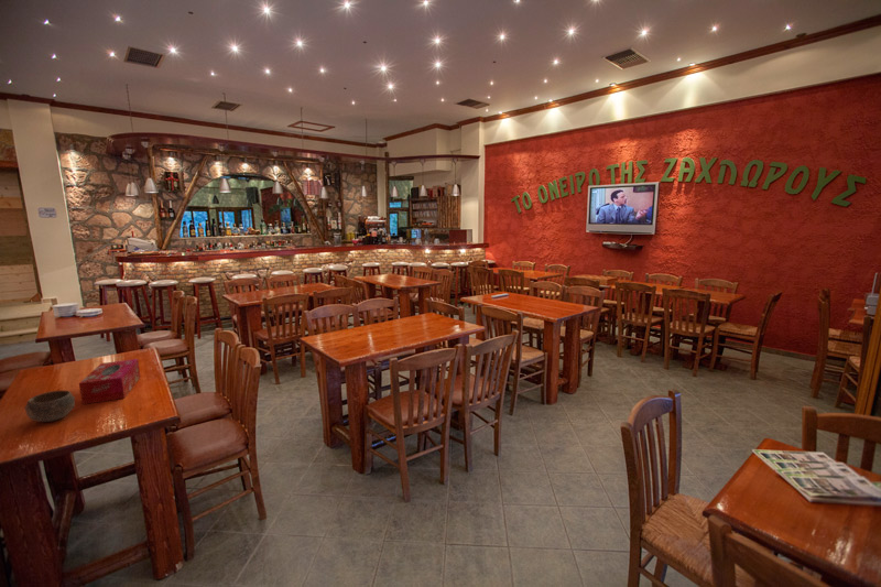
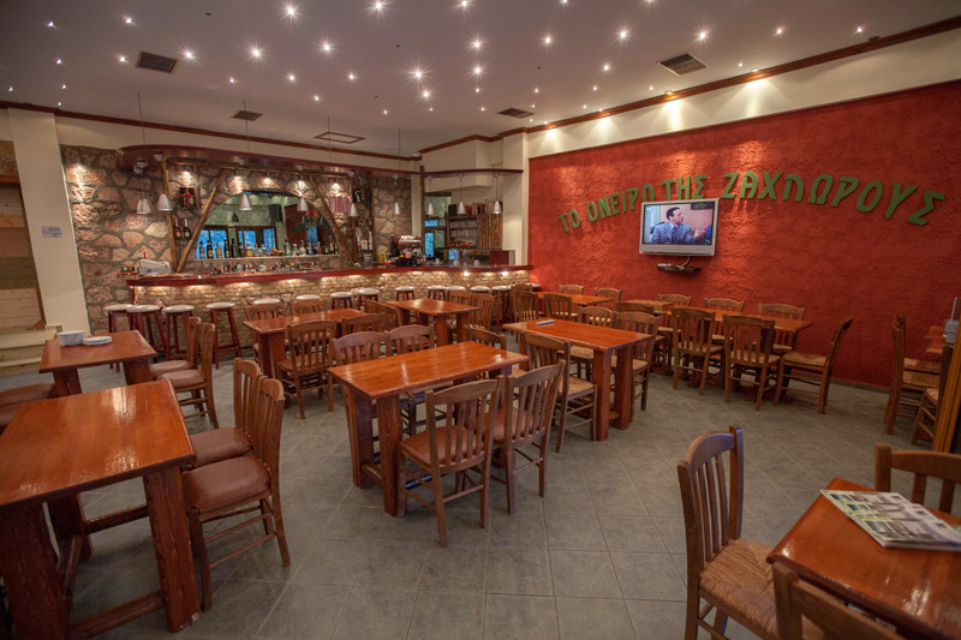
- tissue box [78,358,141,405]
- bowl [23,389,76,423]
